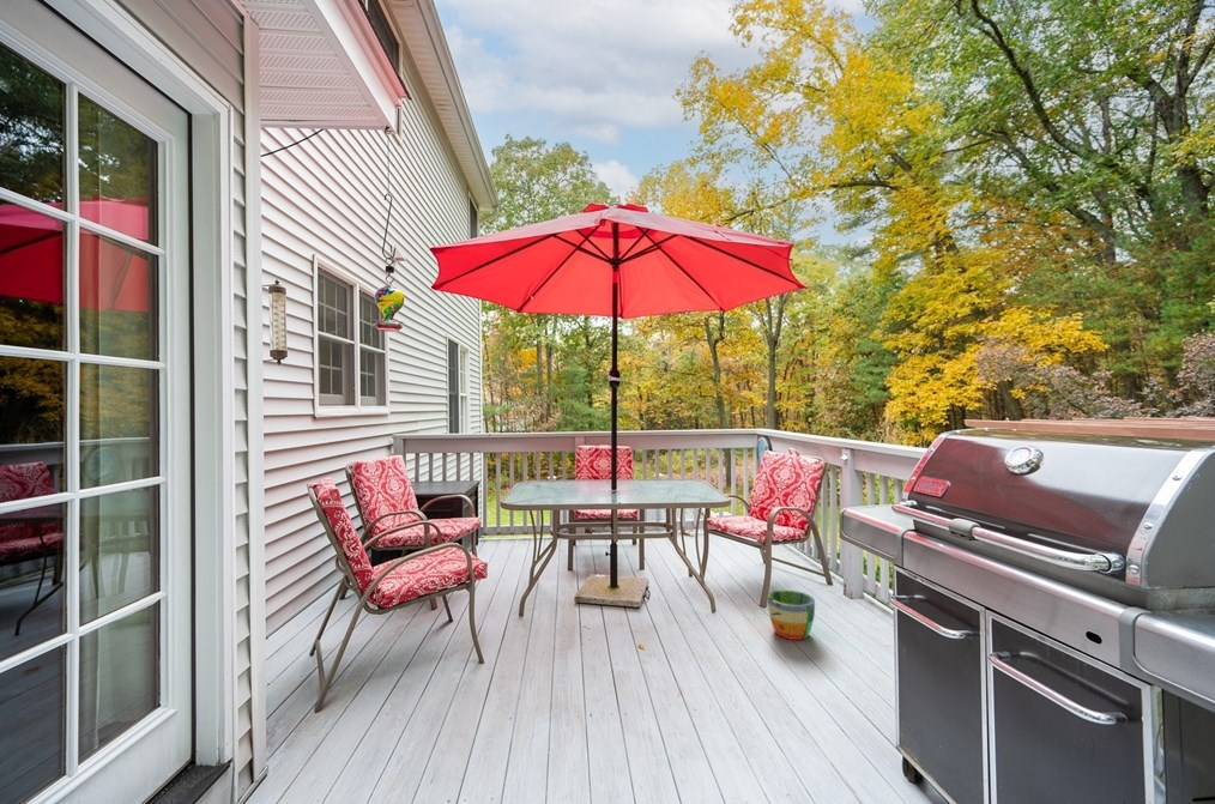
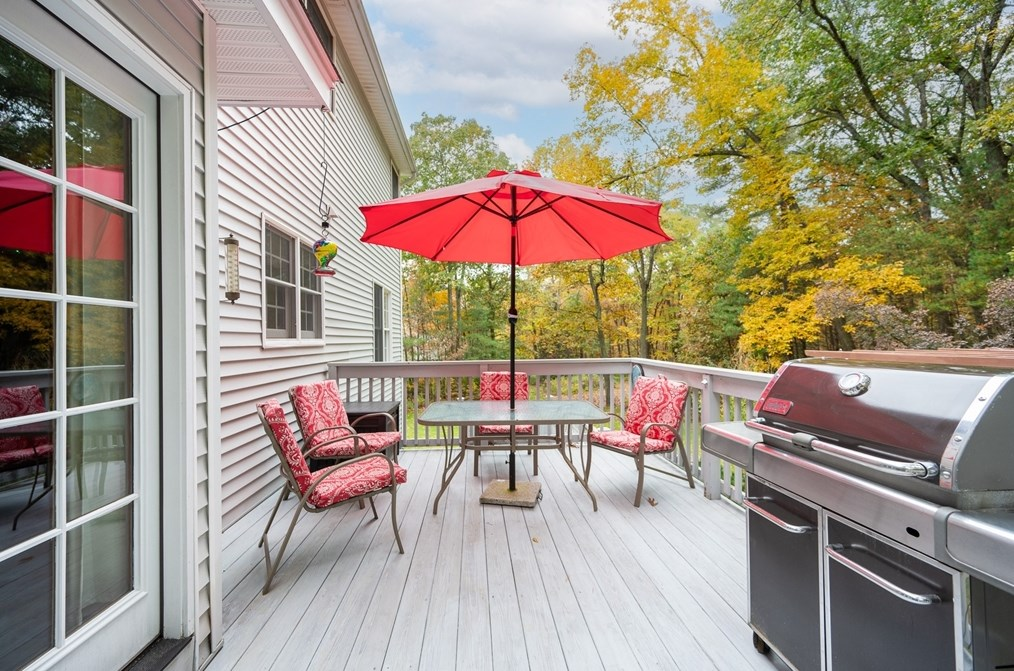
- planter pot [767,590,816,641]
